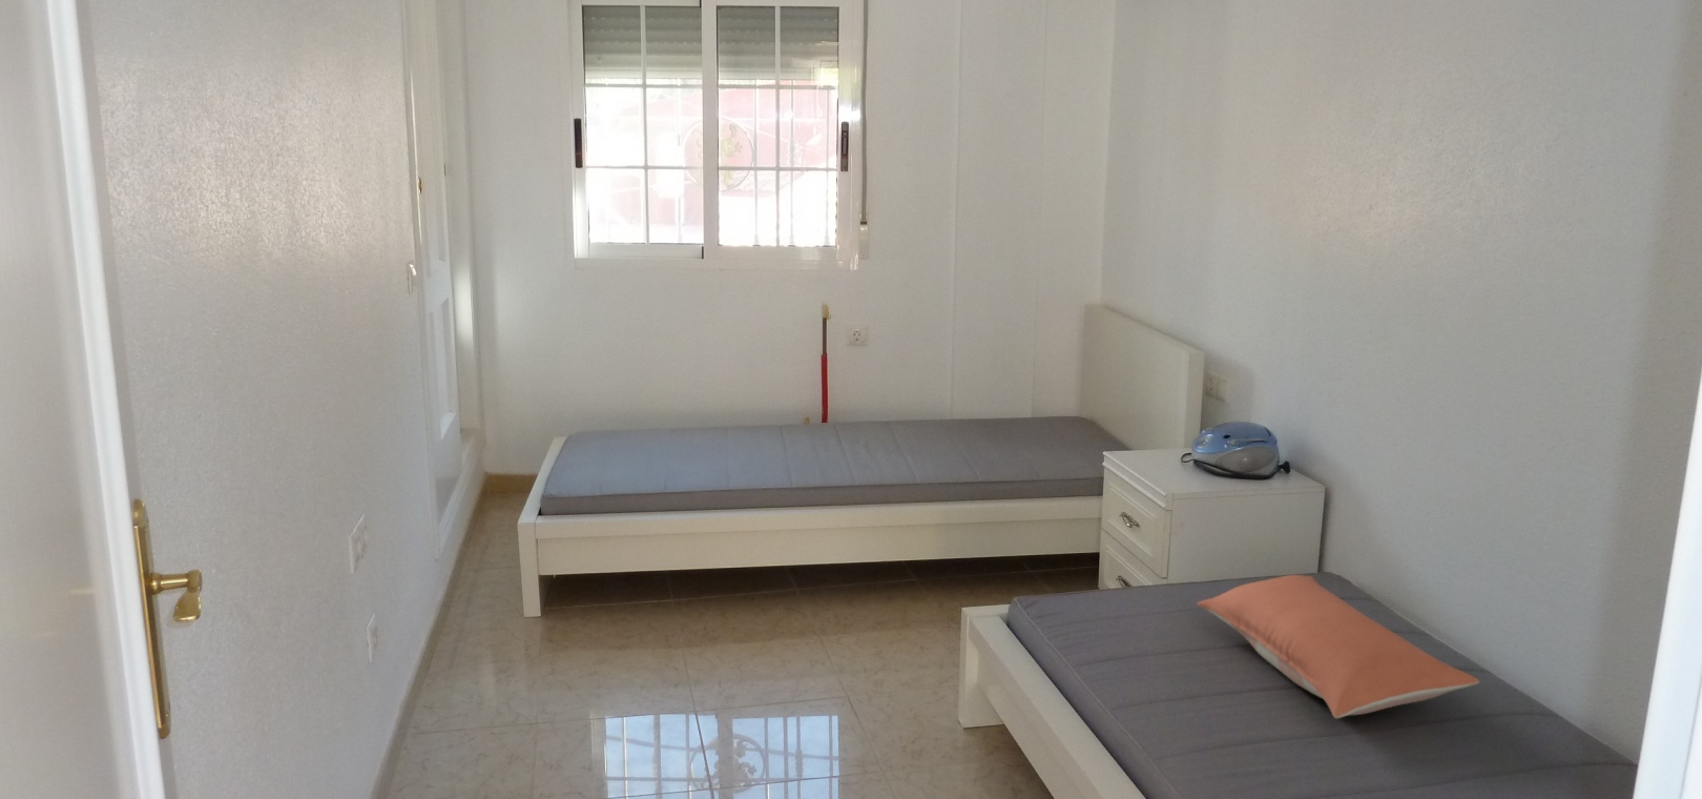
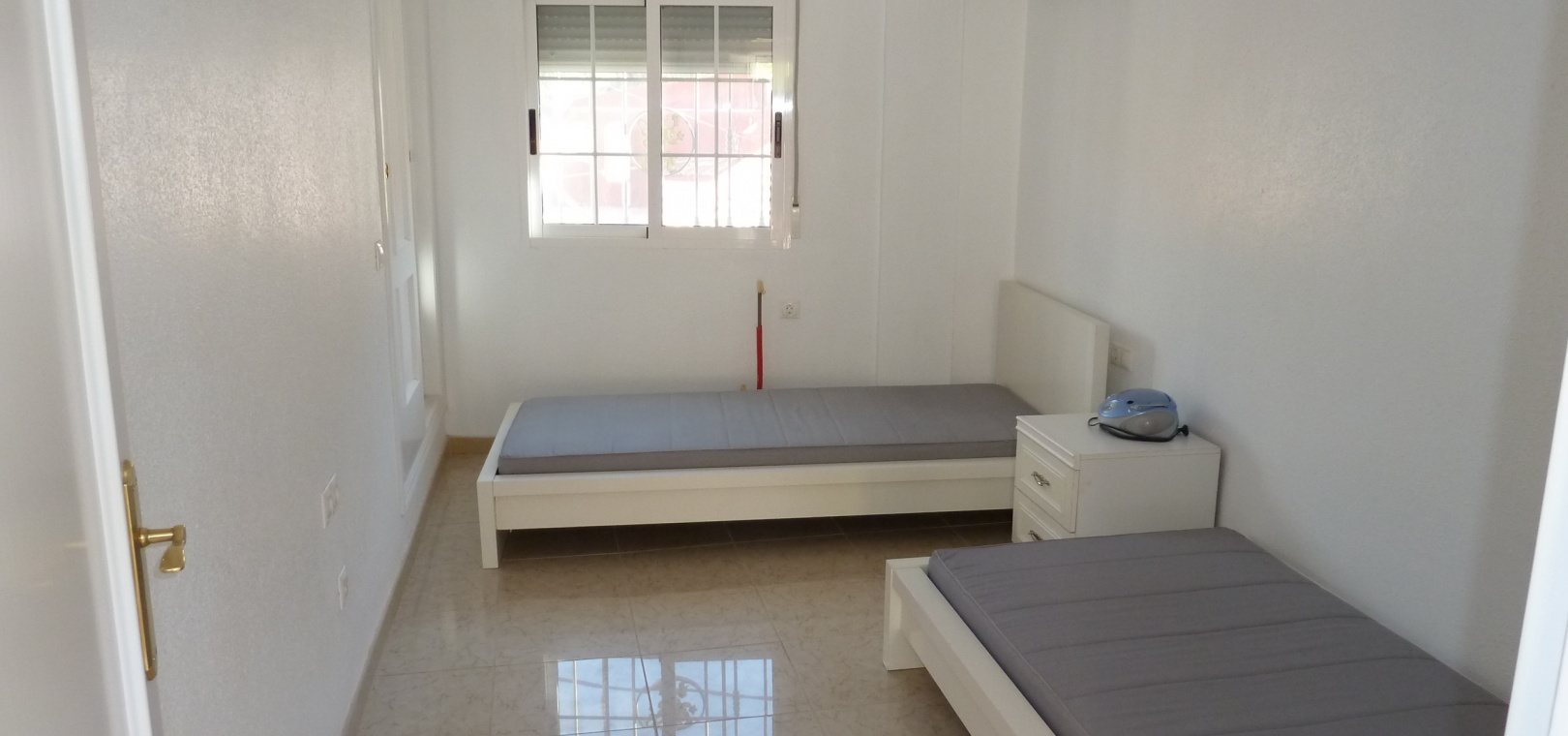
- pillow [1195,574,1482,719]
